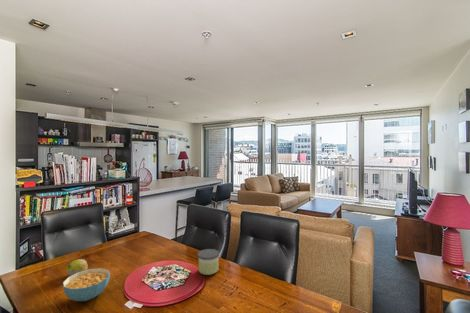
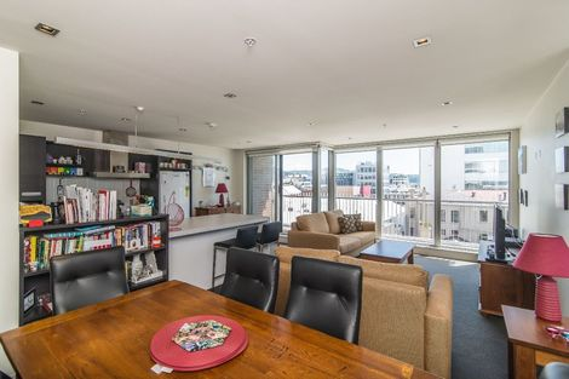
- cereal bowl [62,267,111,302]
- fruit [65,258,89,276]
- candle [197,248,220,276]
